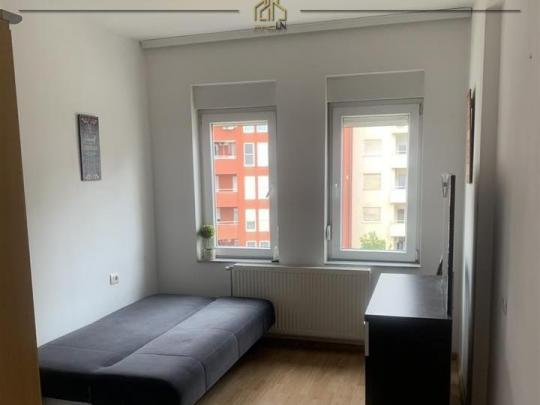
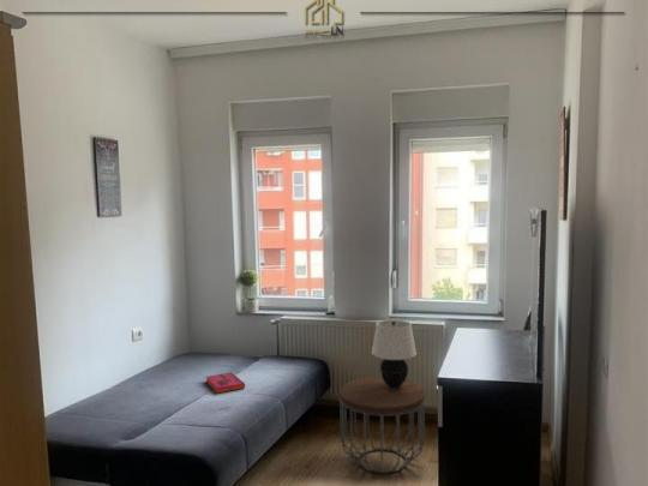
+ side table [338,376,426,475]
+ table lamp [371,319,418,388]
+ hardback book [205,371,246,395]
